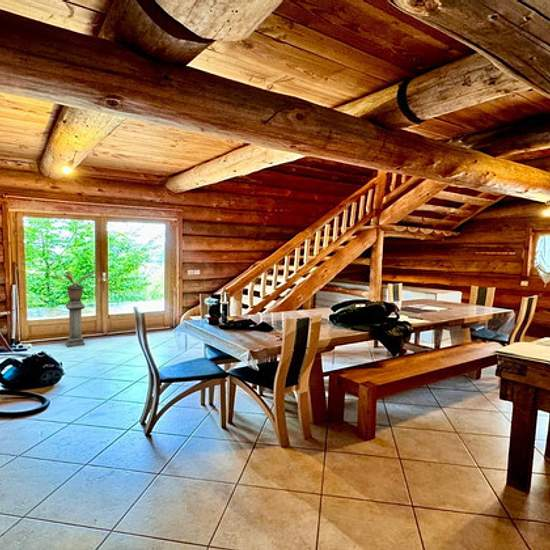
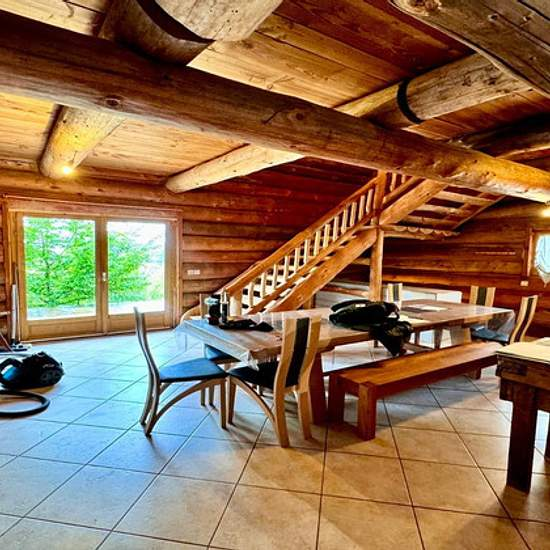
- potted plant [49,270,96,348]
